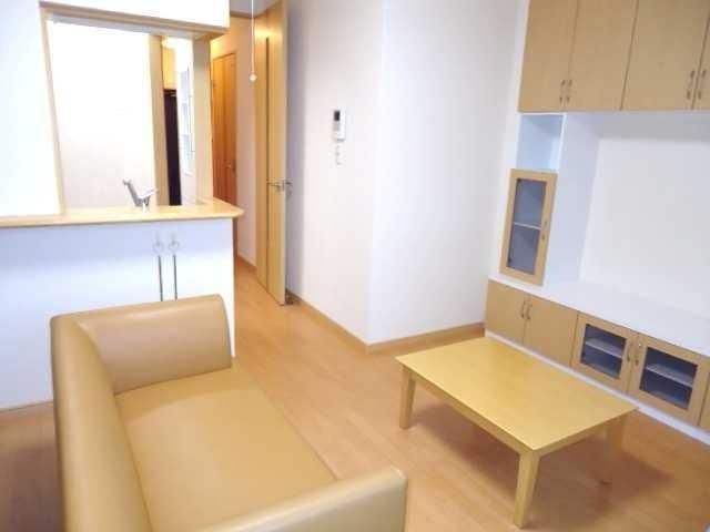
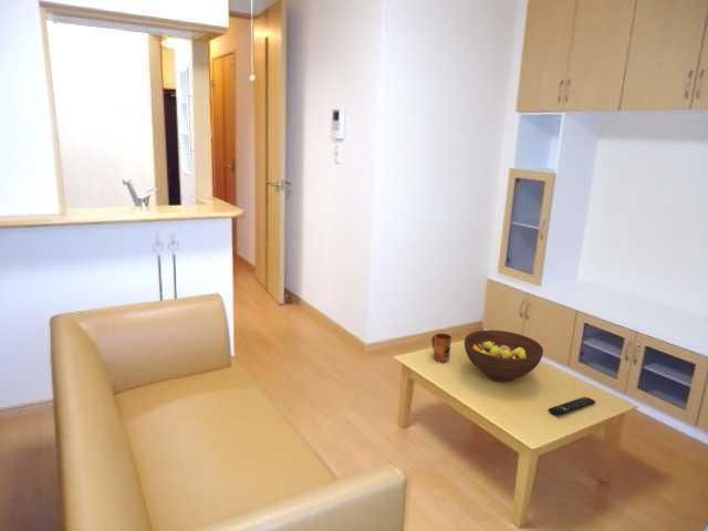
+ mug [430,332,452,363]
+ fruit bowl [464,330,544,383]
+ remote control [548,396,596,417]
